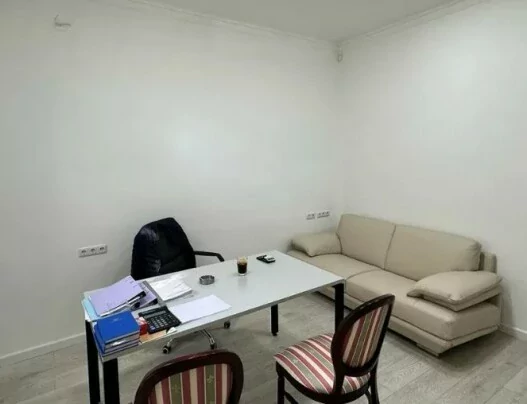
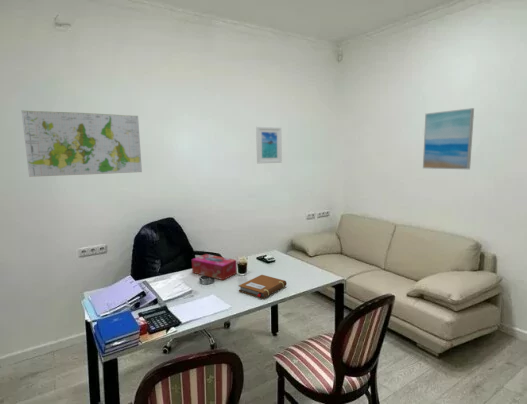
+ map [21,109,143,178]
+ wall art [422,107,475,170]
+ notebook [238,274,287,299]
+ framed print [255,126,283,164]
+ tissue box [191,253,238,281]
